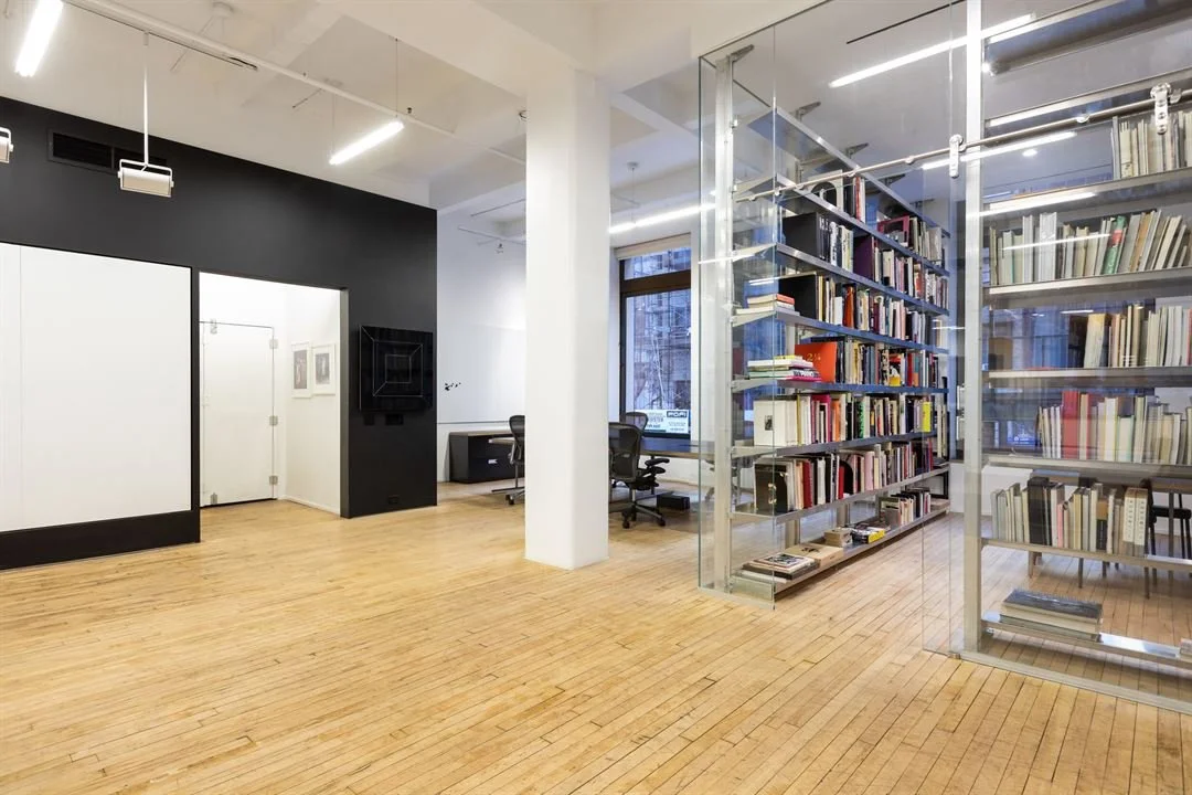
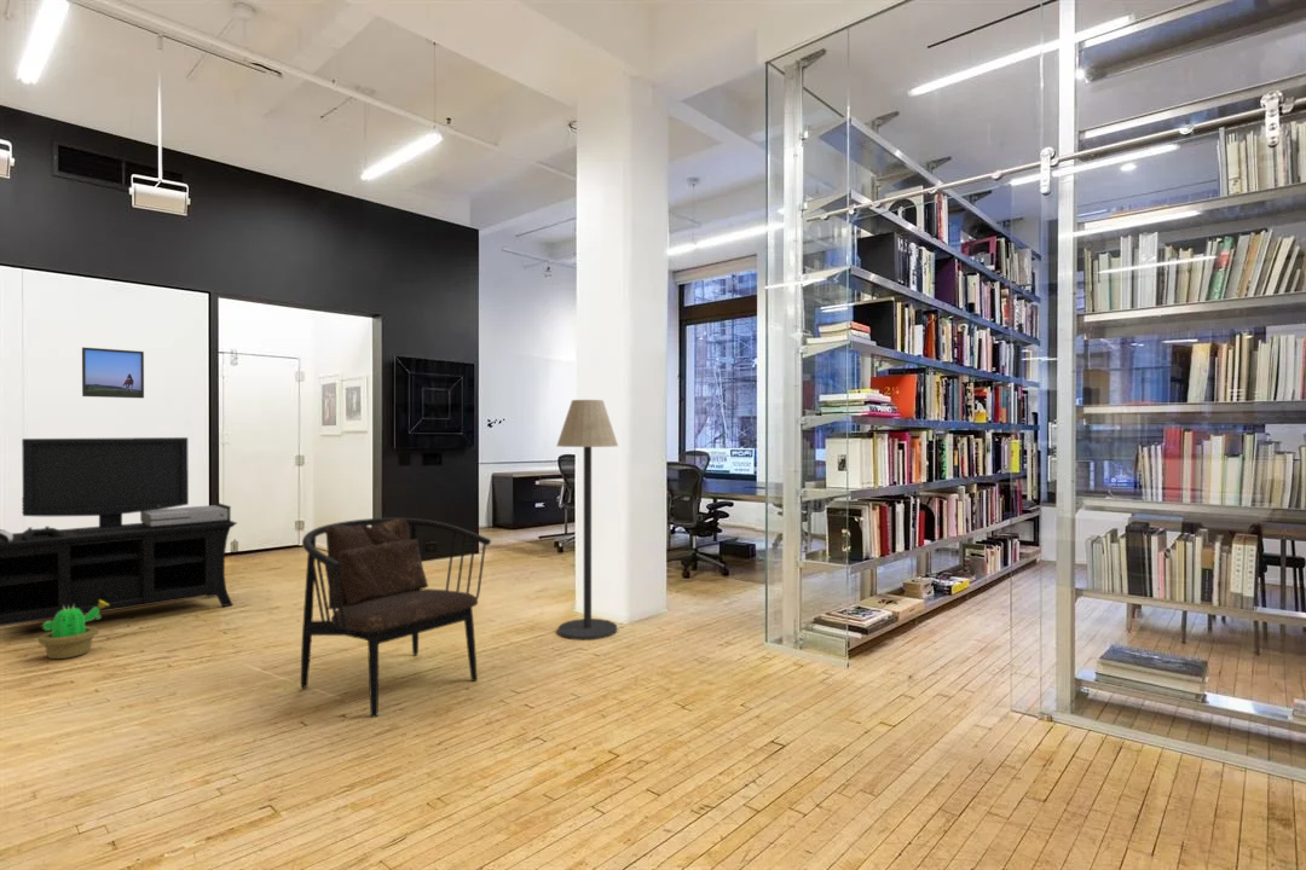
+ decorative plant [37,601,109,660]
+ armchair [300,517,492,719]
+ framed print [81,347,145,399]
+ media console [0,436,237,627]
+ floor lamp [556,399,619,642]
